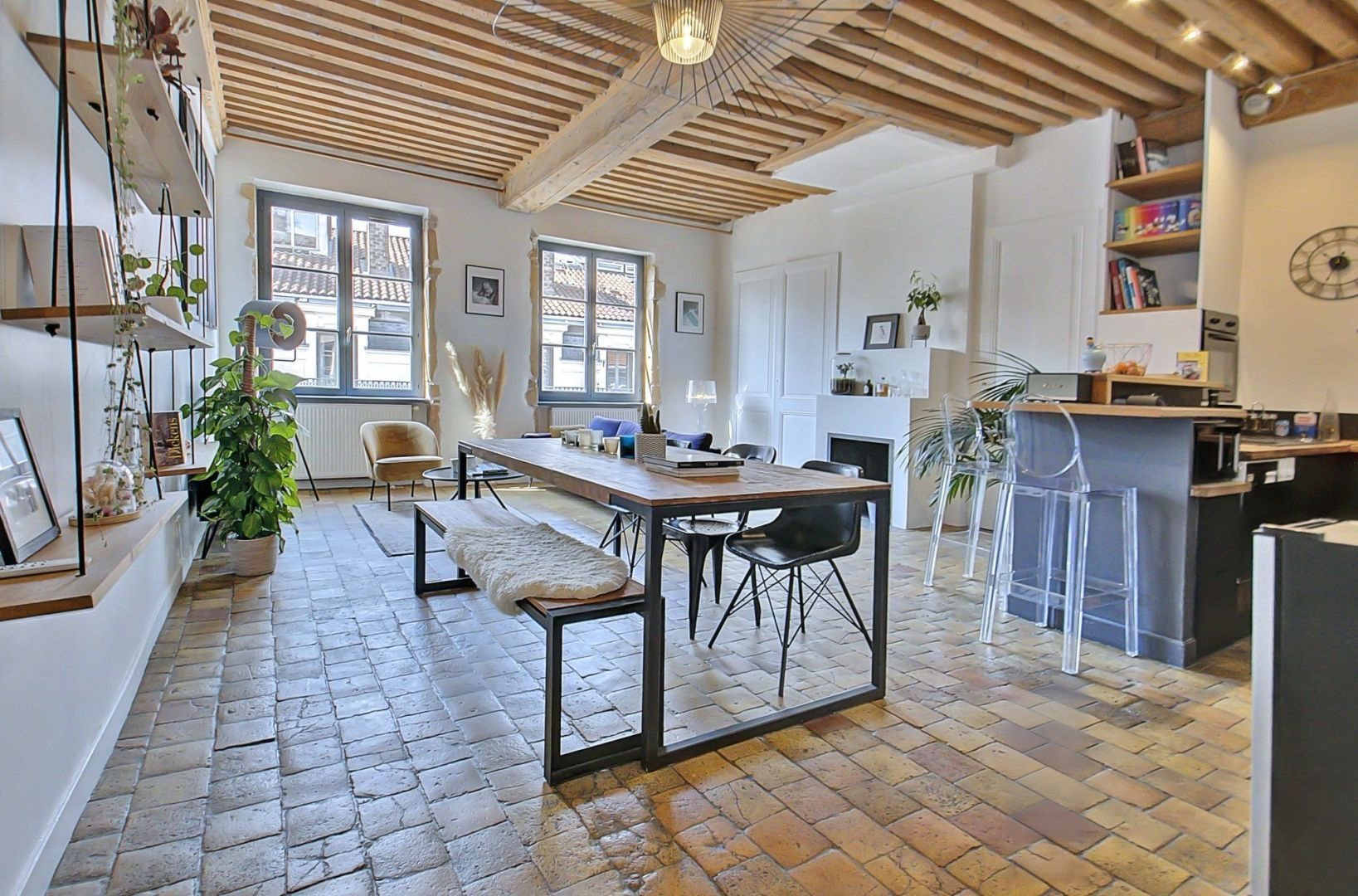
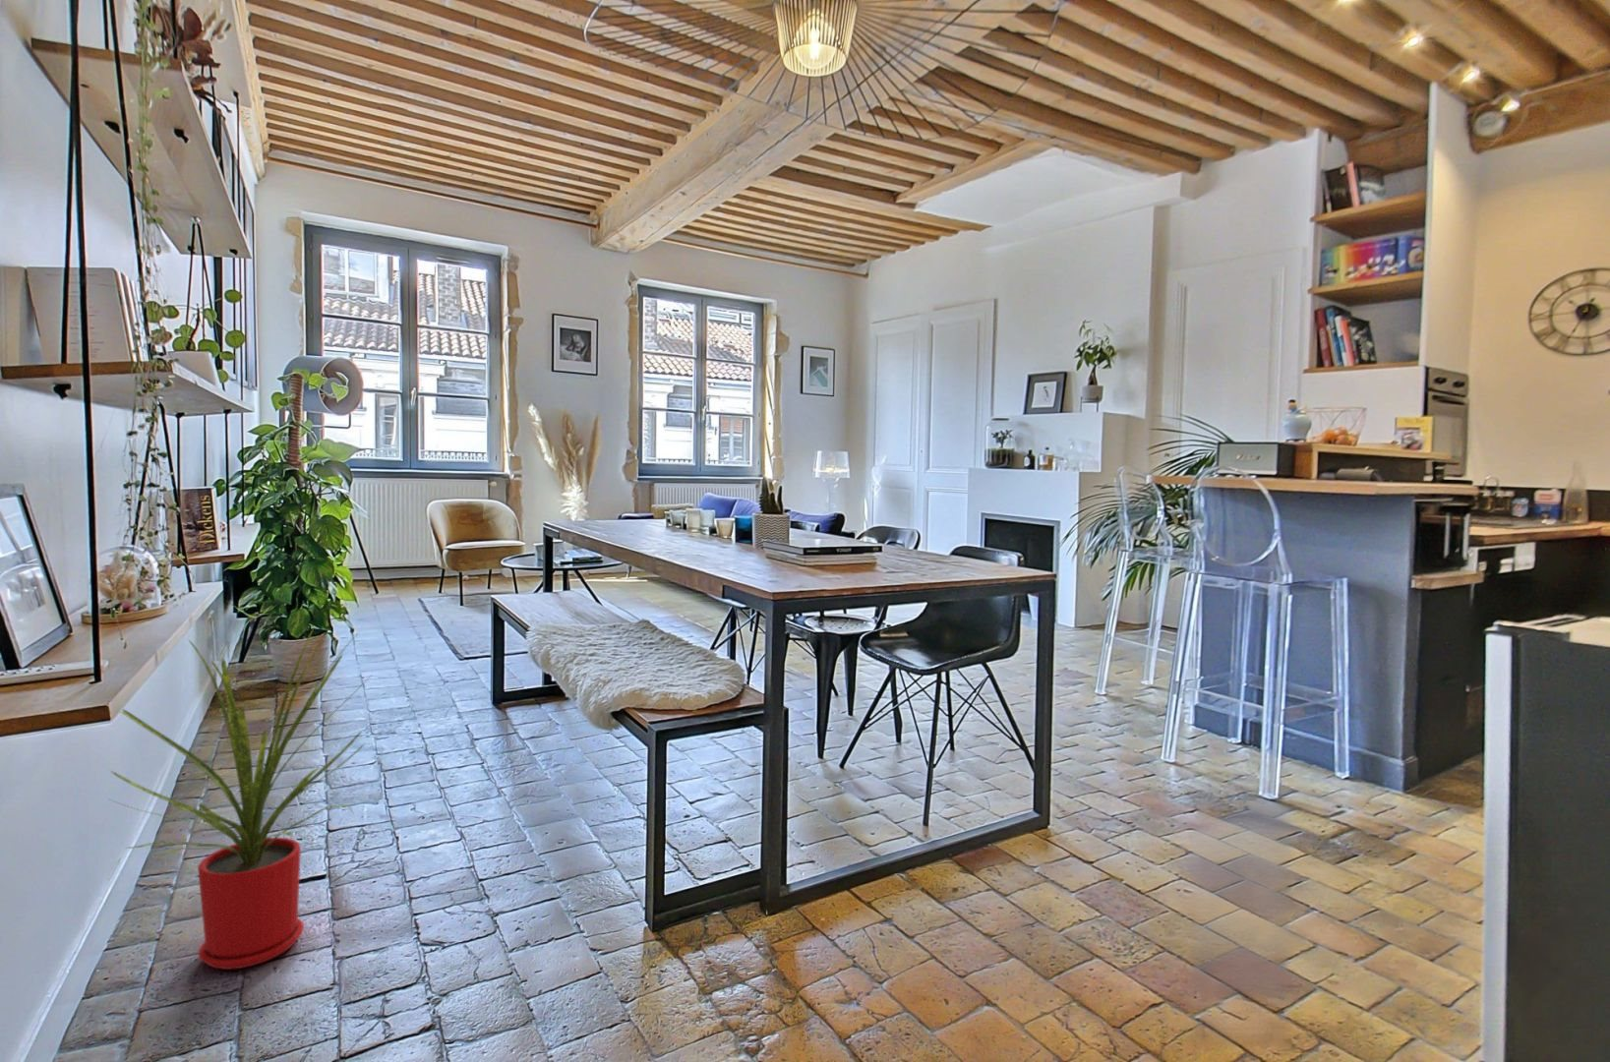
+ house plant [107,627,373,971]
